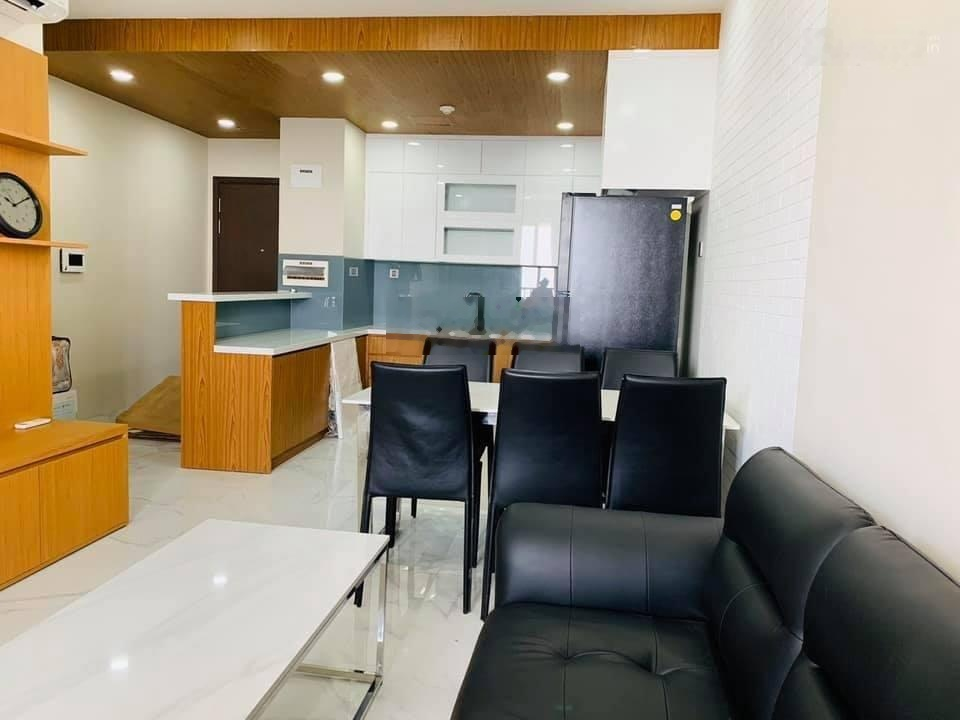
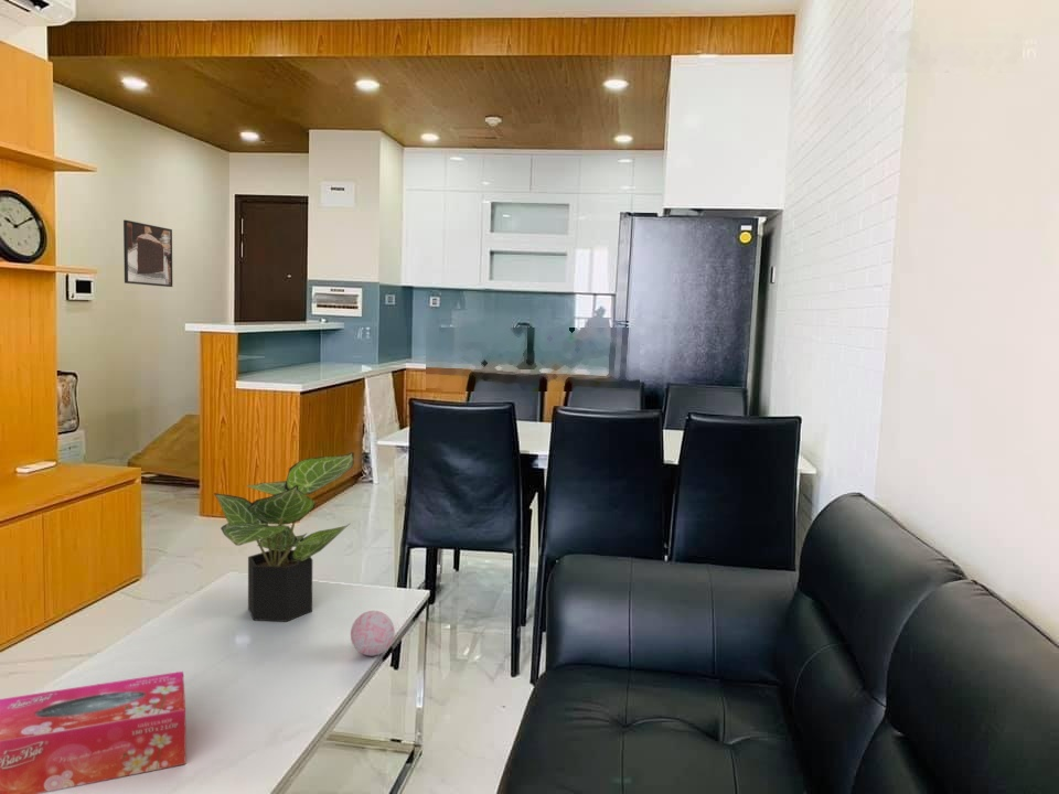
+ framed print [122,218,173,288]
+ decorative ball [350,610,396,657]
+ tissue box [0,670,186,794]
+ potted plant [213,451,355,623]
